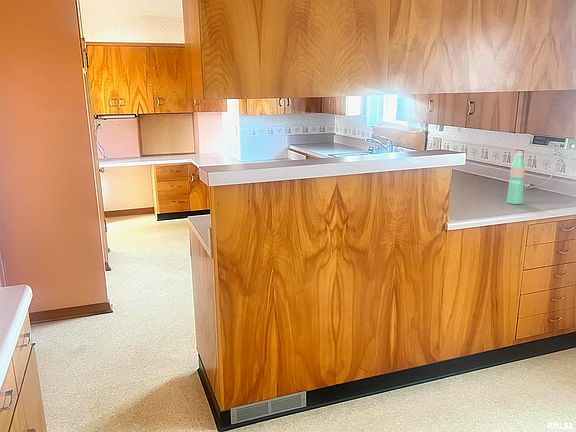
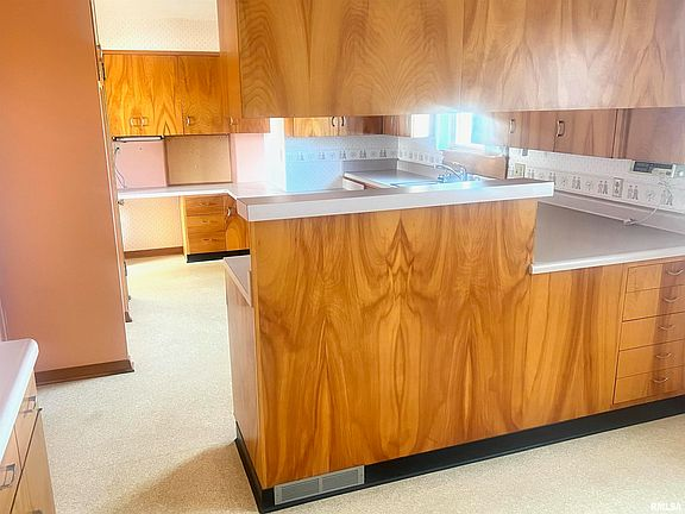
- water bottle [506,152,526,205]
